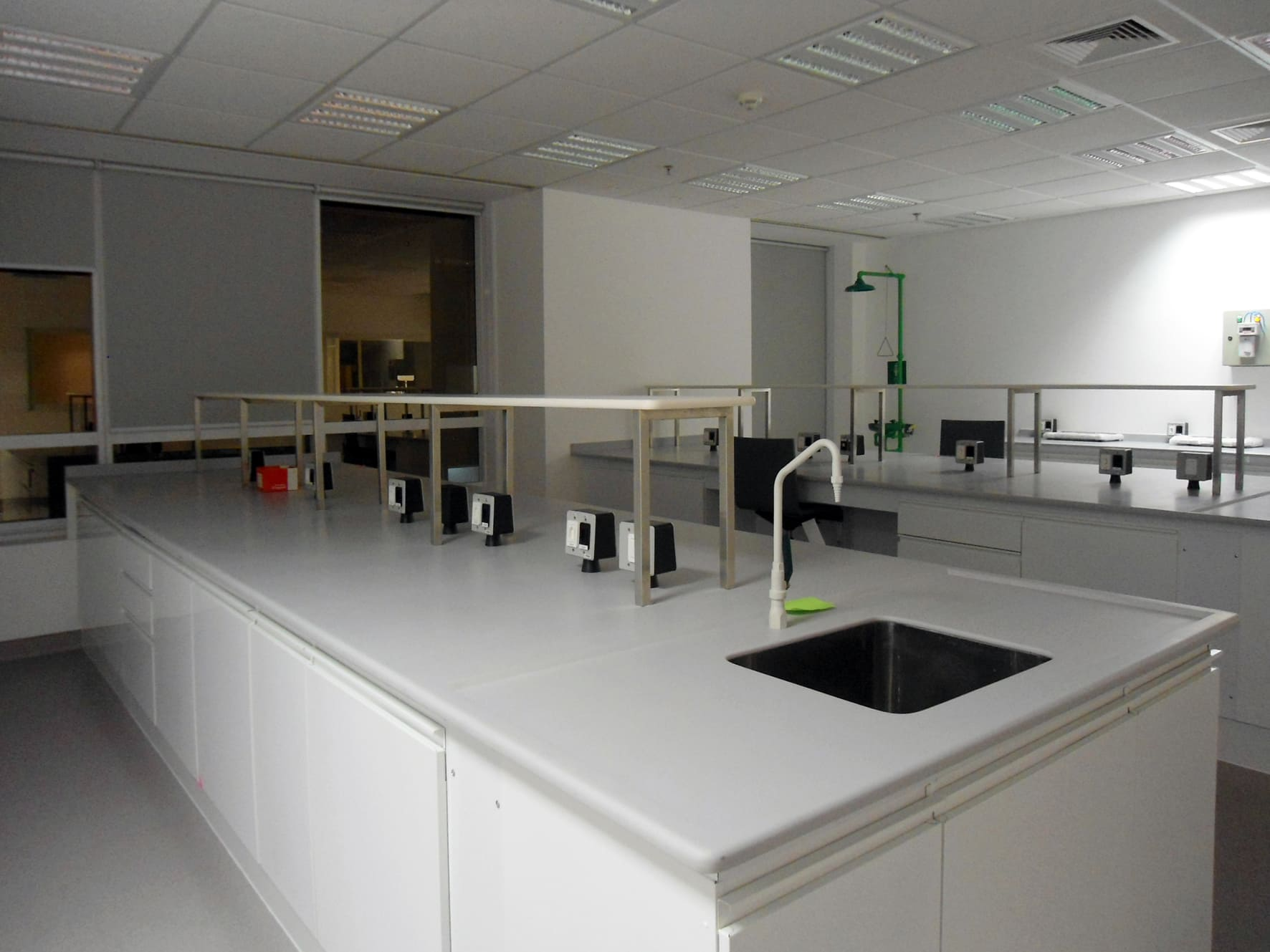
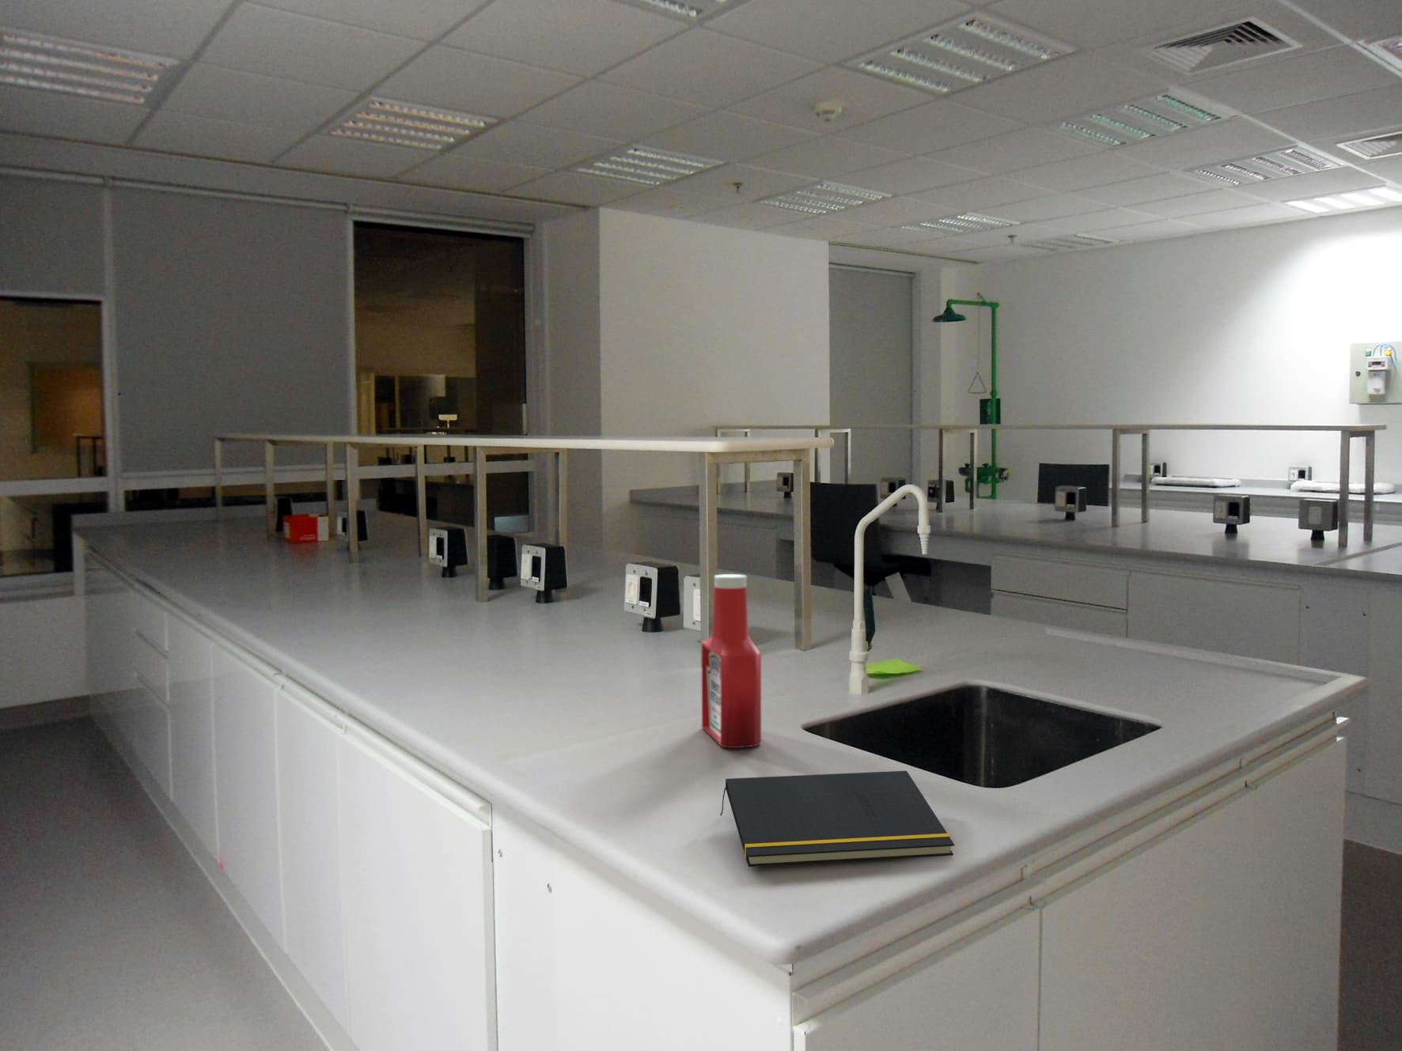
+ notepad [720,771,955,868]
+ soap bottle [701,573,762,749]
